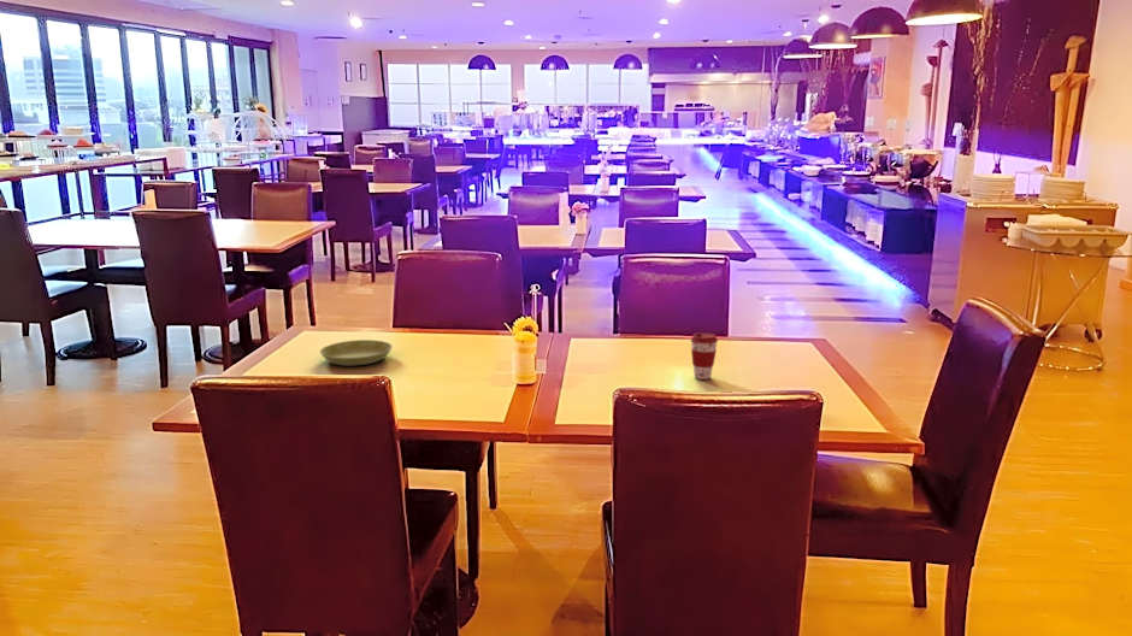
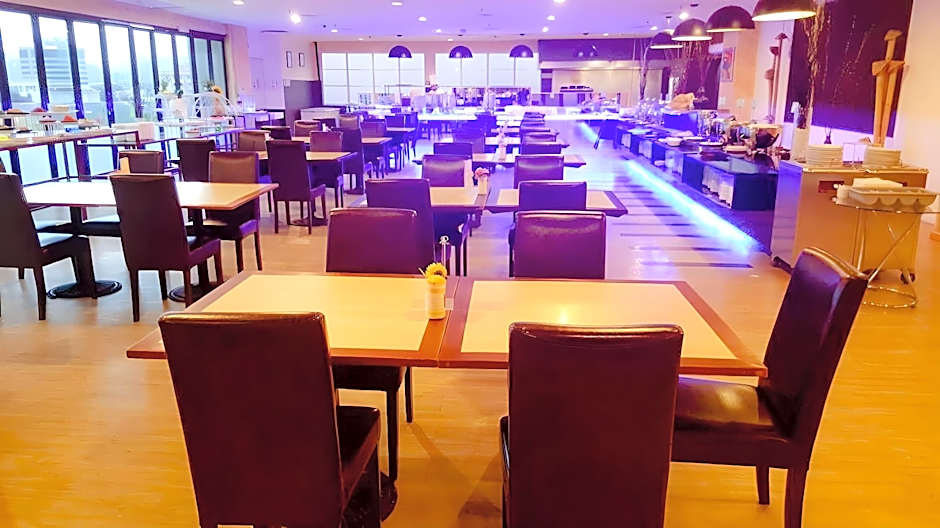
- saucer [319,338,394,366]
- coffee cup [689,332,719,381]
